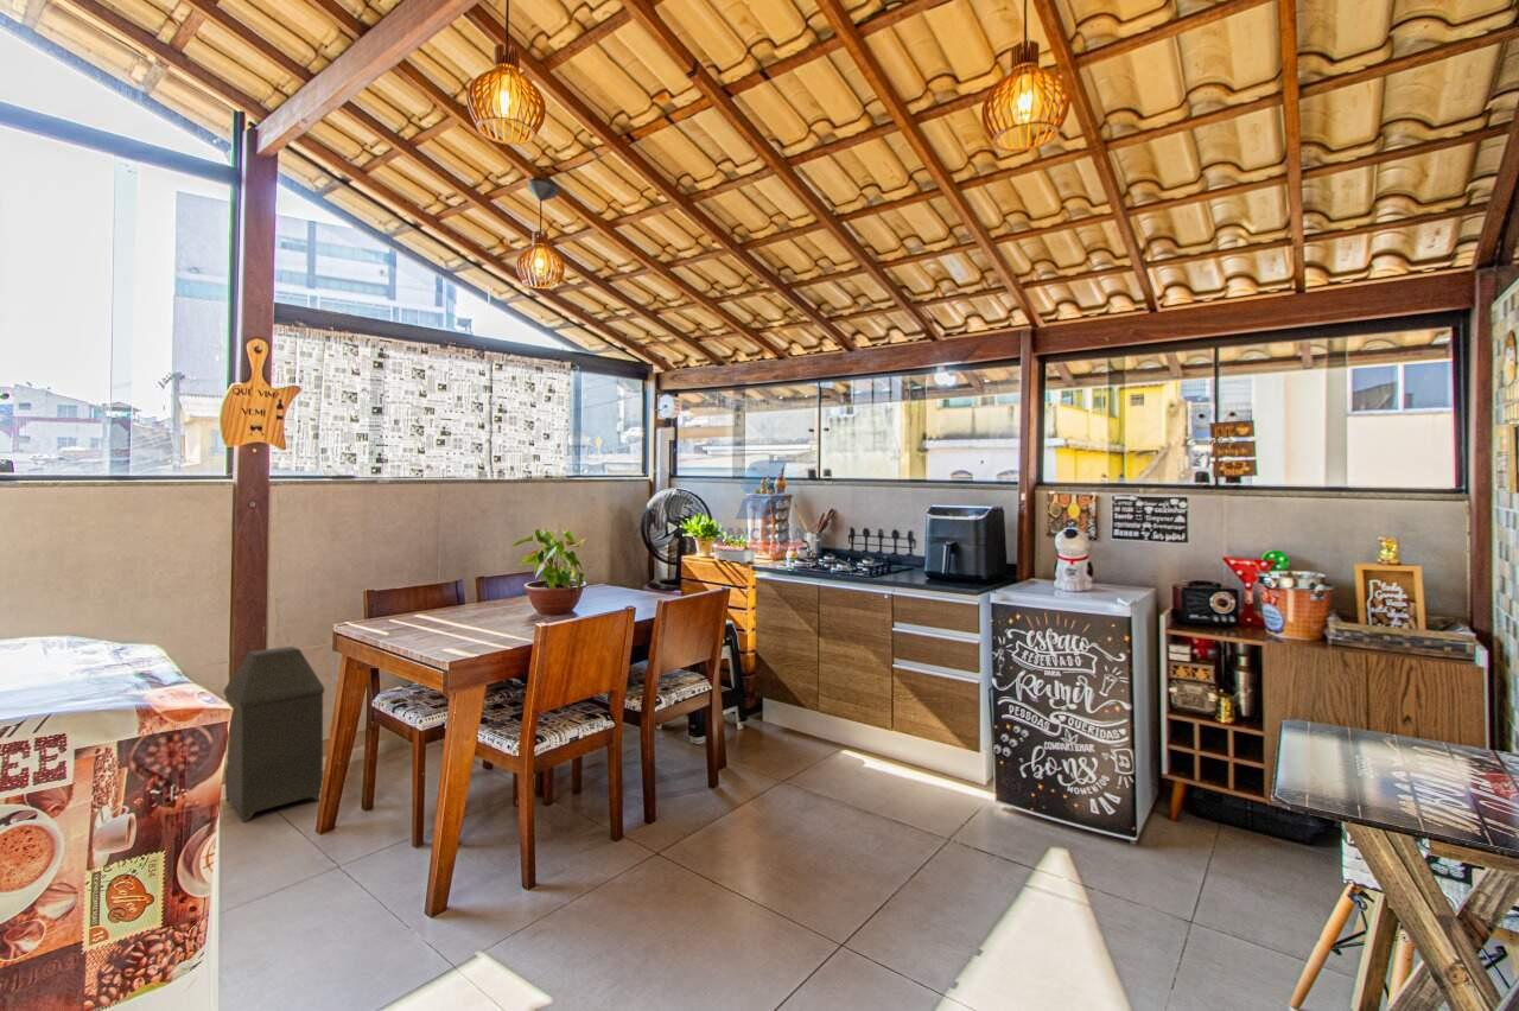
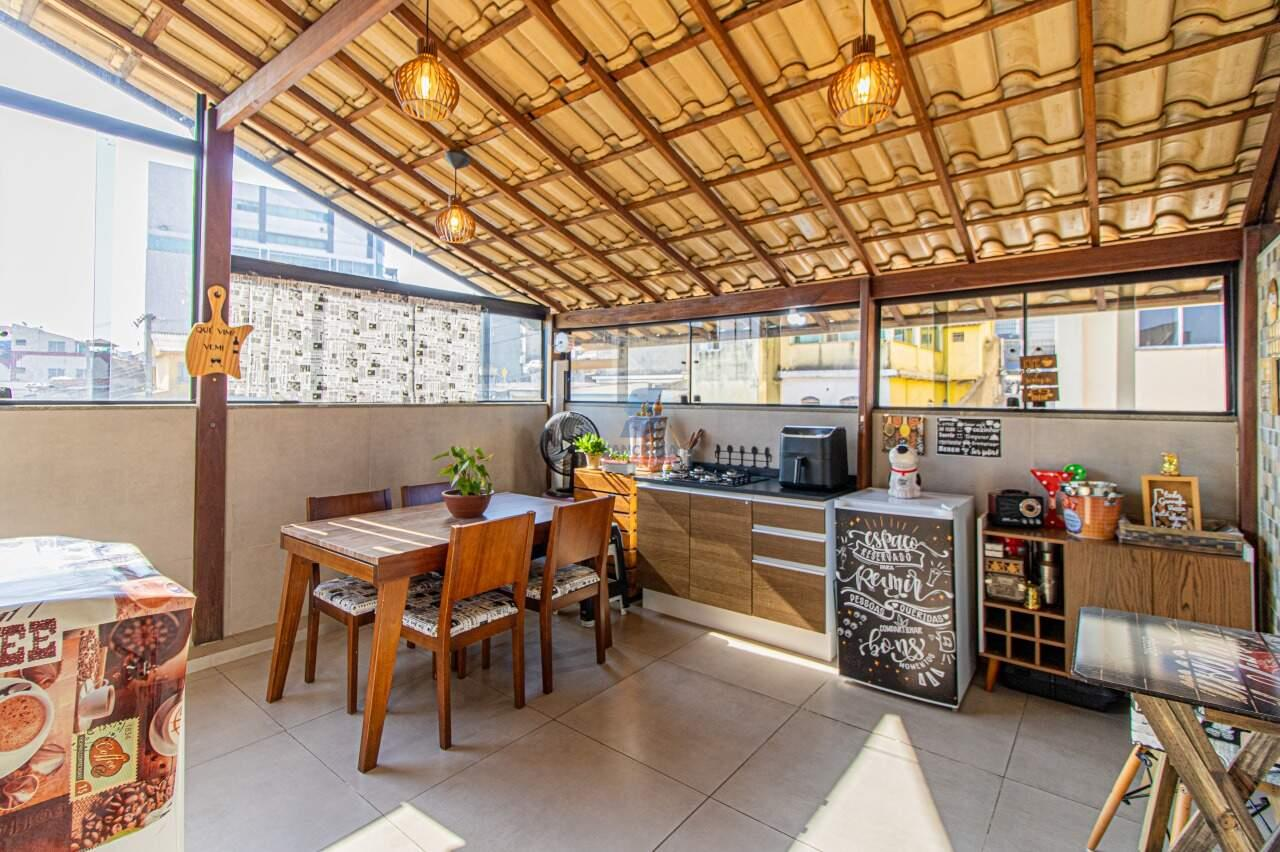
- trash can [222,646,325,822]
